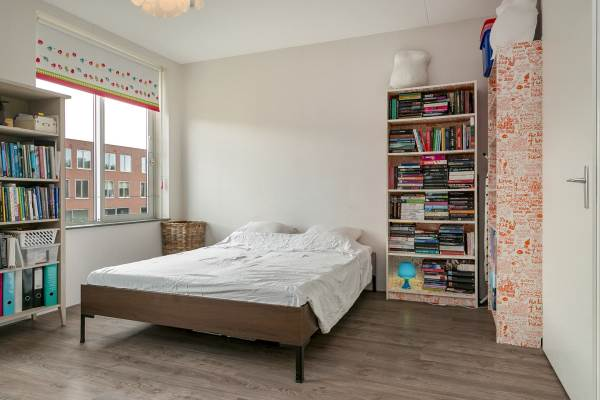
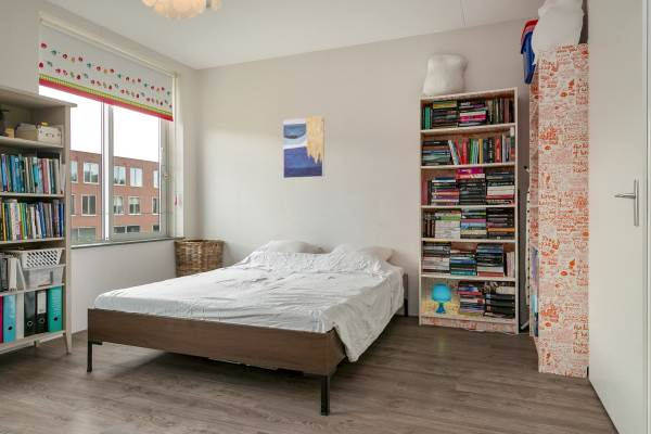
+ wall art [282,115,326,179]
